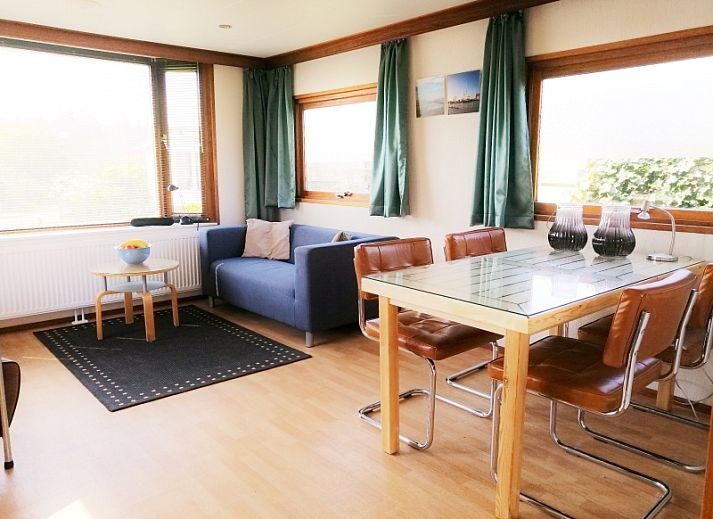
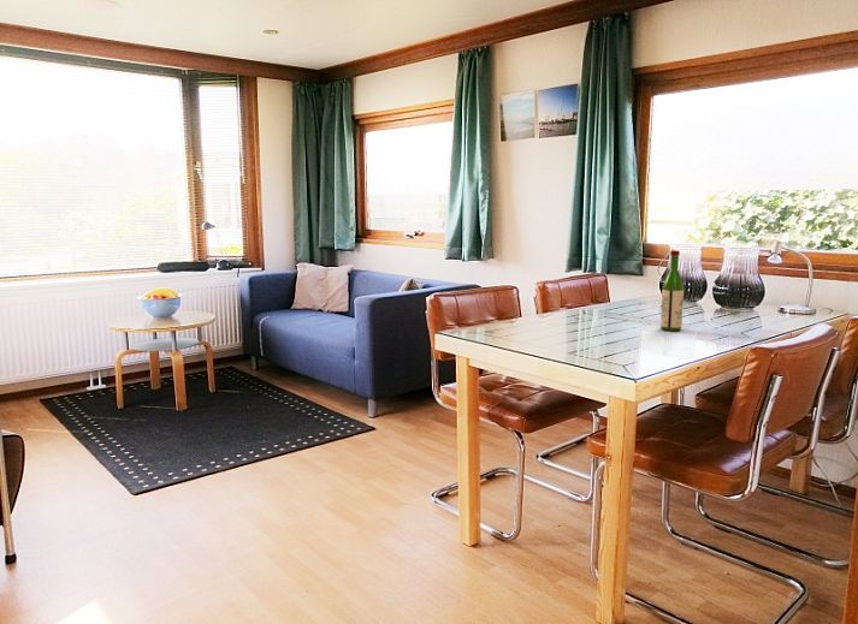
+ wine bottle [659,249,685,332]
